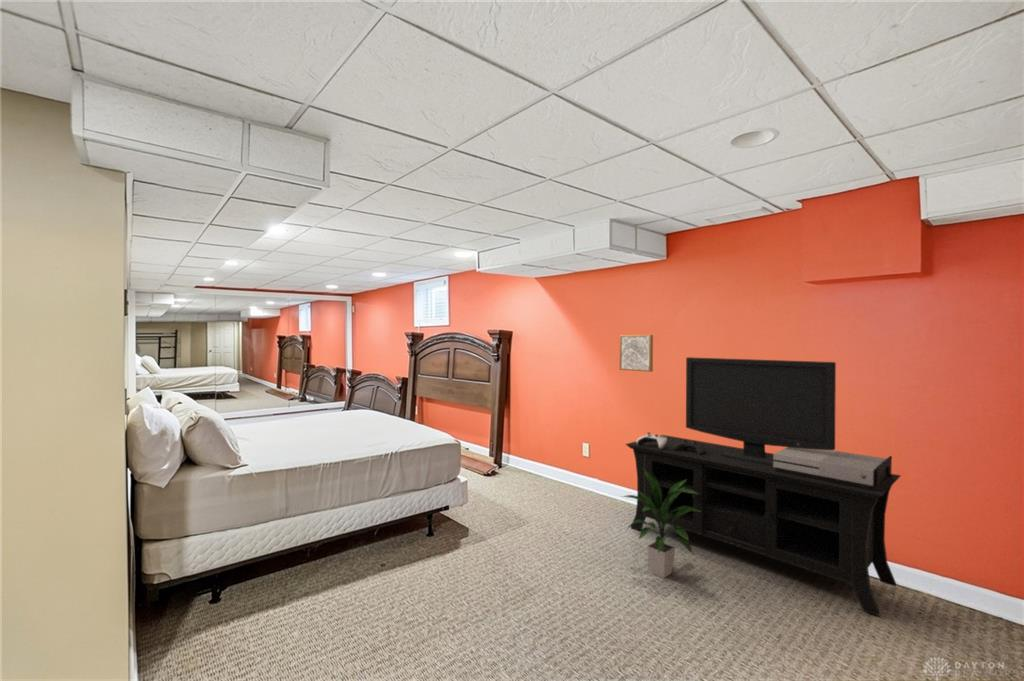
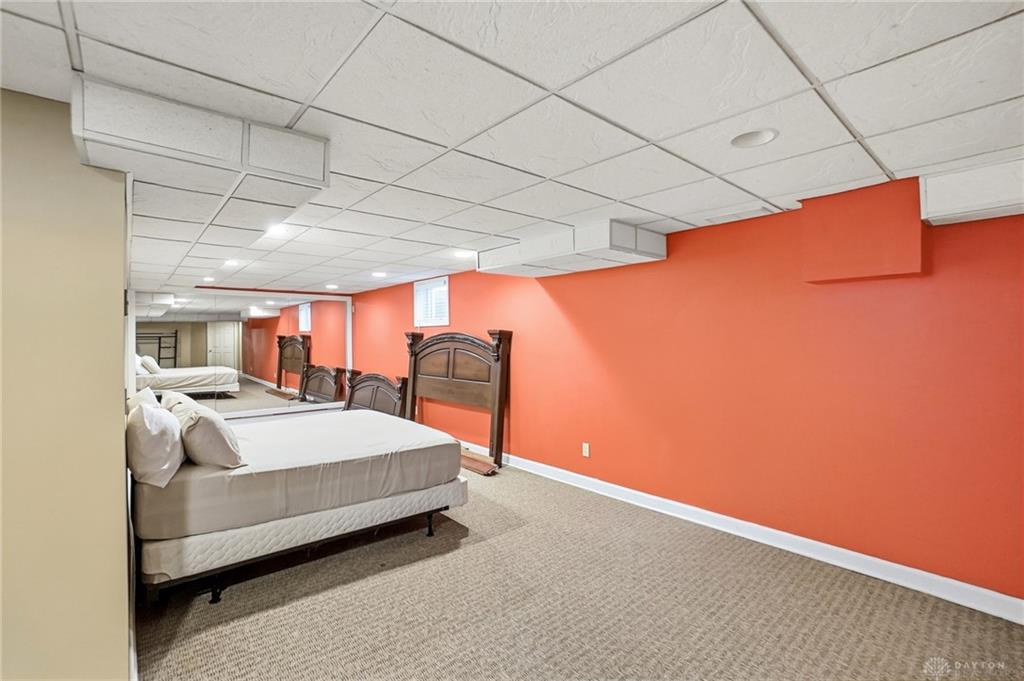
- media console [625,356,902,617]
- wall art [619,334,654,373]
- indoor plant [621,468,701,579]
